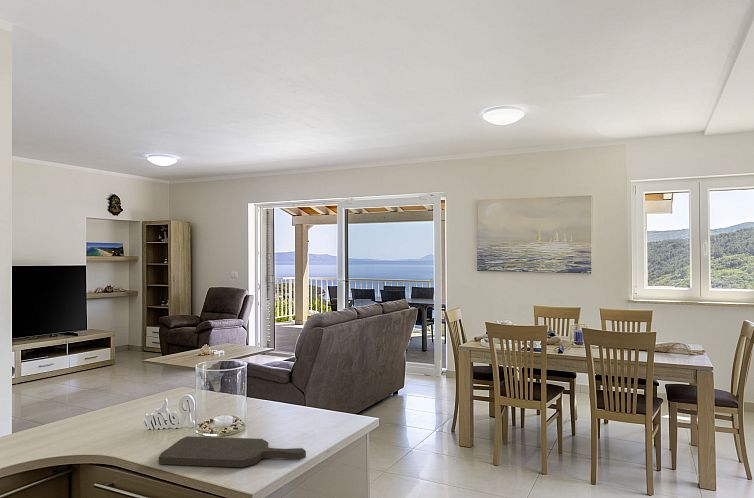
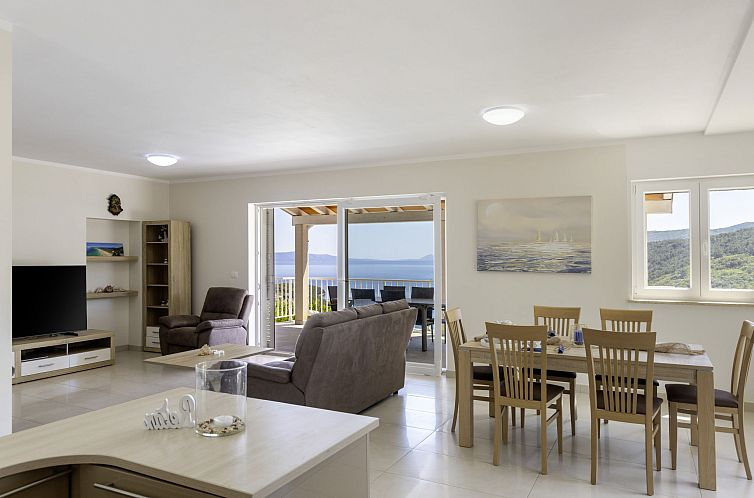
- cutting board [158,435,307,468]
